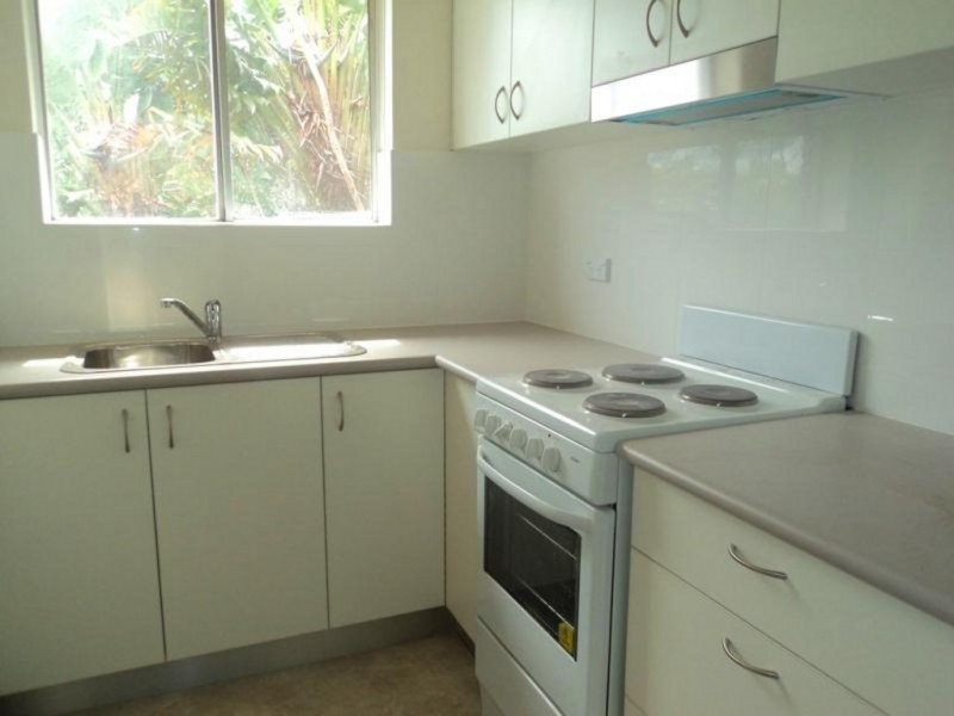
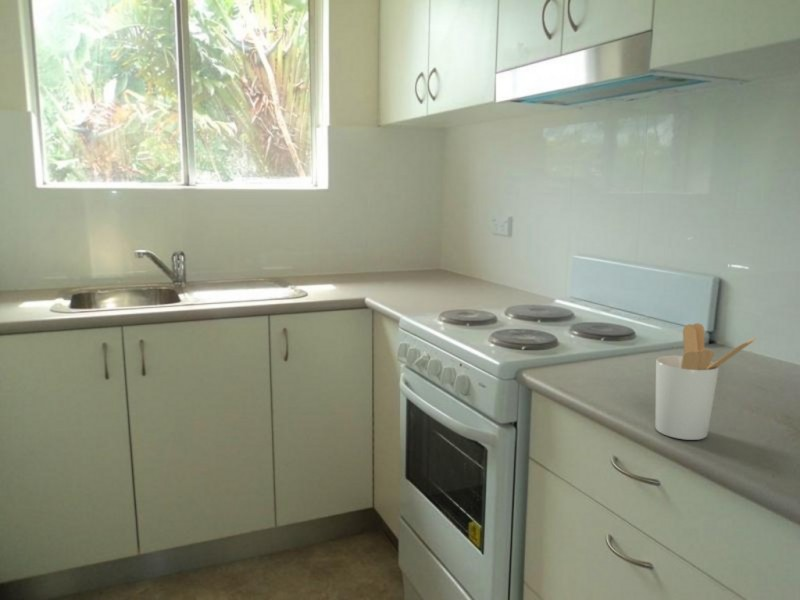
+ utensil holder [654,322,757,441]
